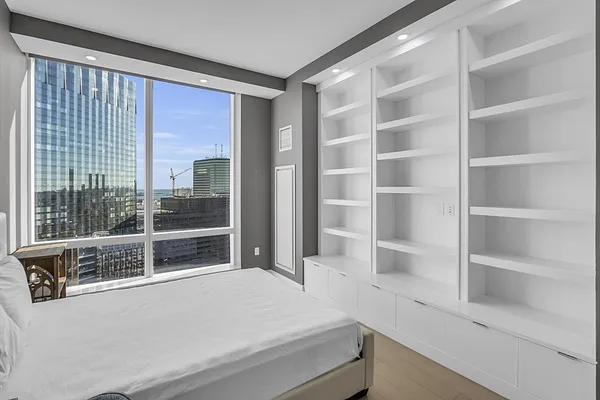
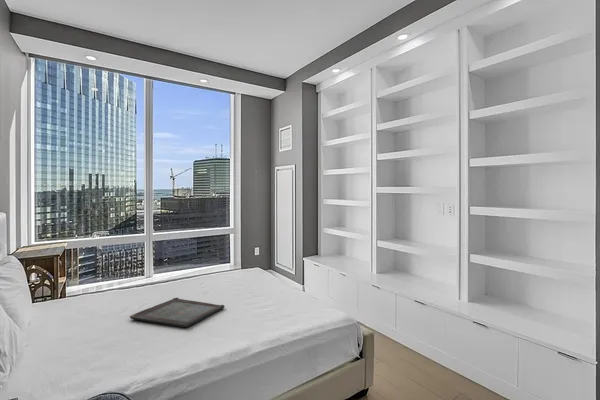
+ serving tray [128,297,226,328]
